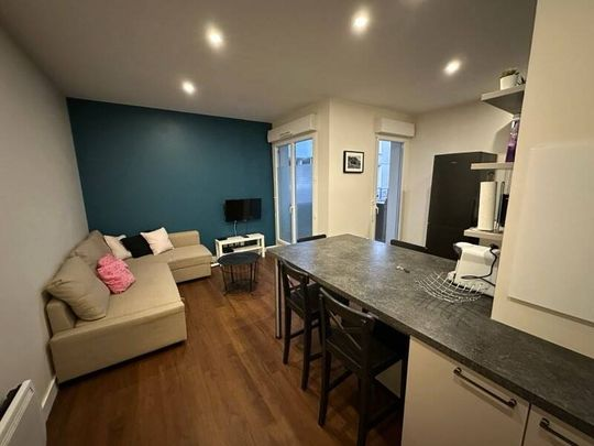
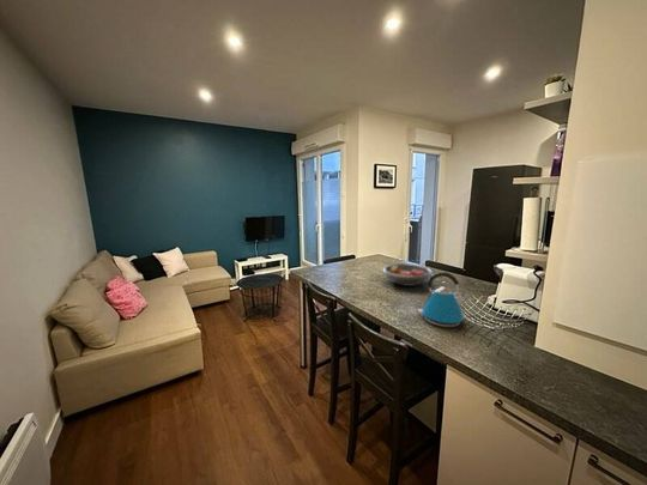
+ kettle [417,271,467,328]
+ fruit bowl [382,262,434,287]
